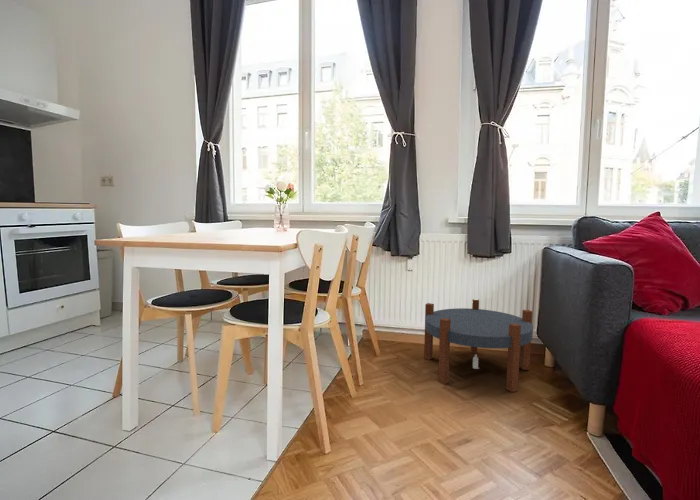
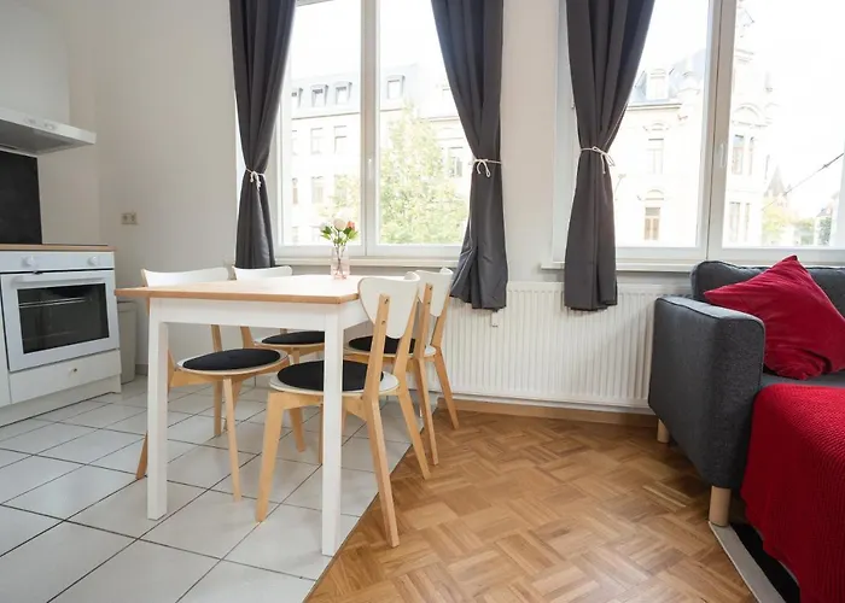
- side table [423,298,534,393]
